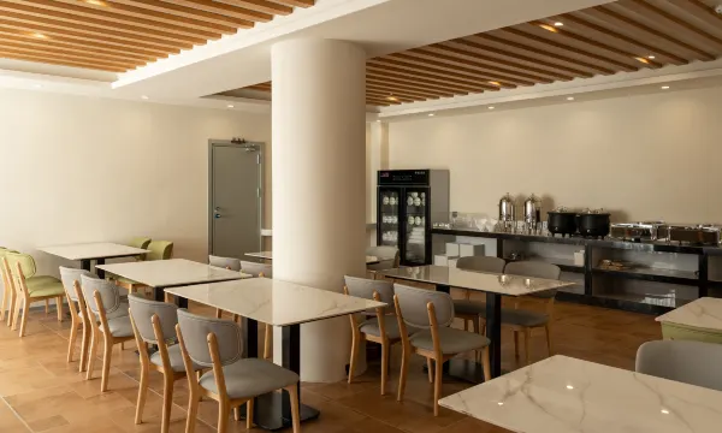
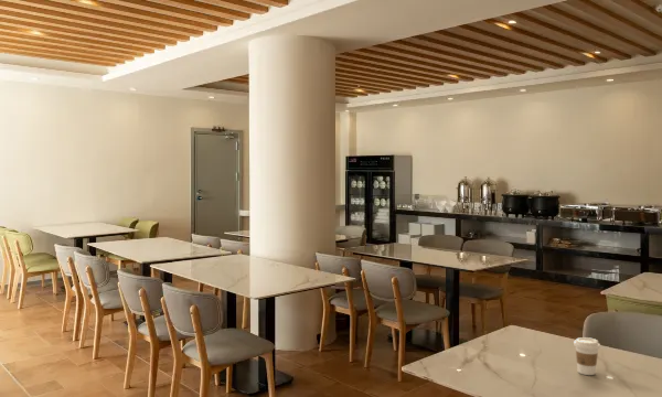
+ coffee cup [573,336,601,376]
